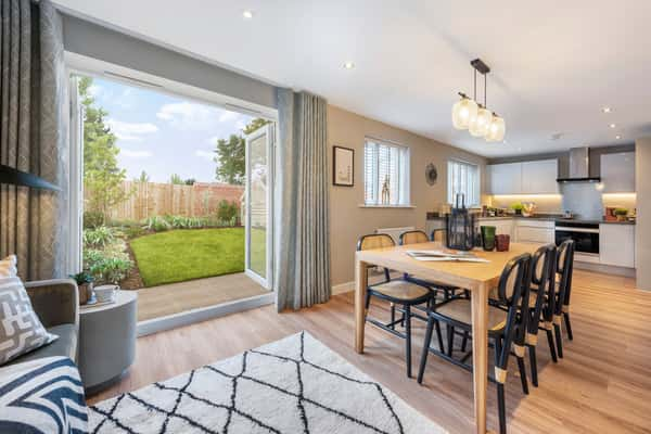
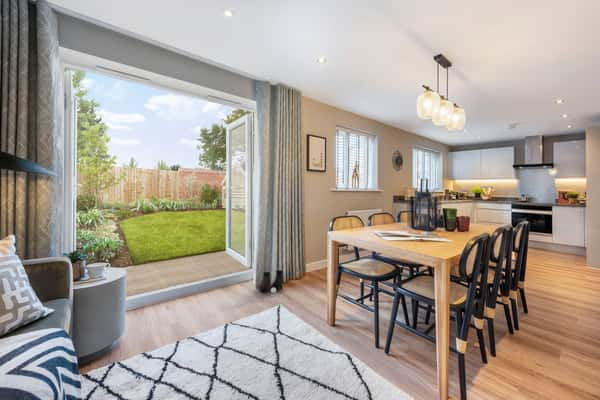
+ boots [259,269,284,294]
